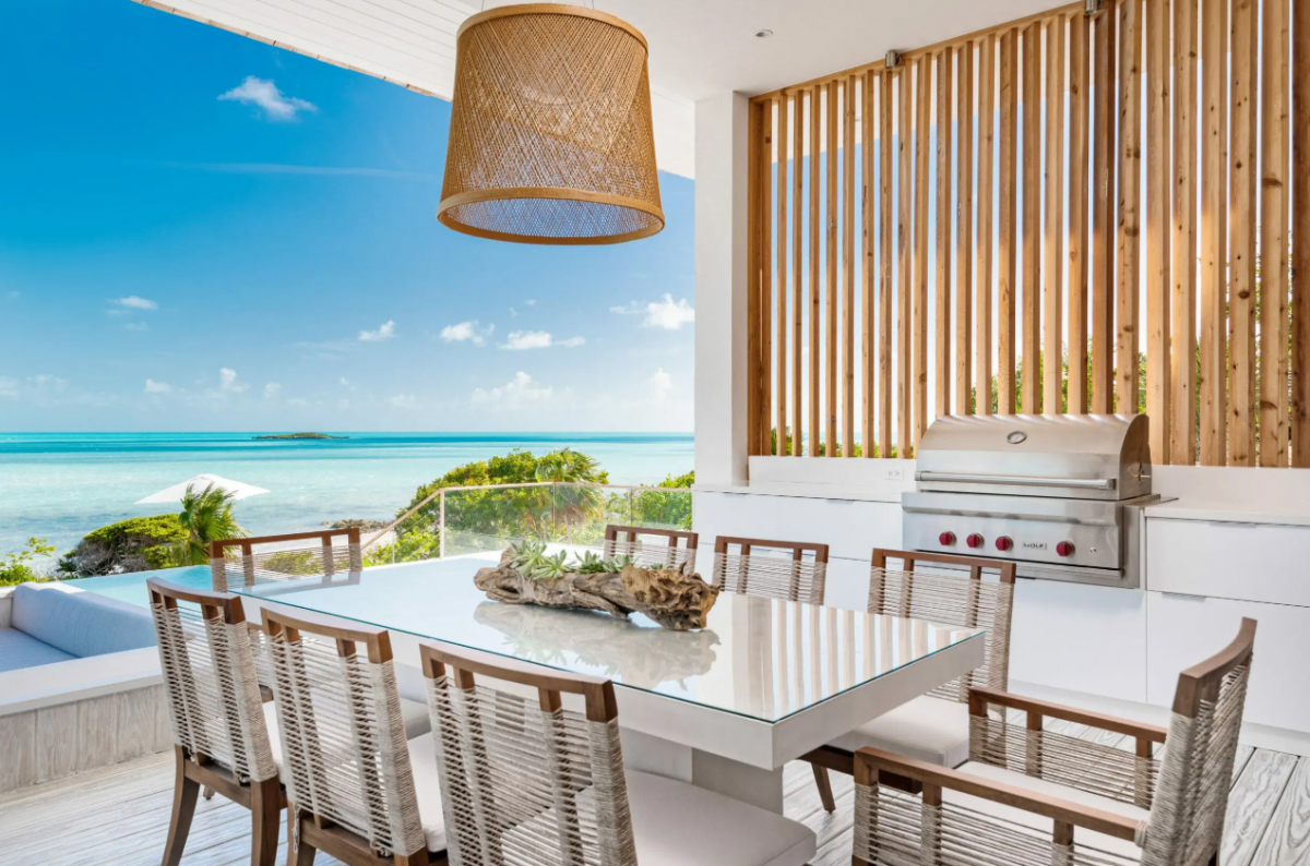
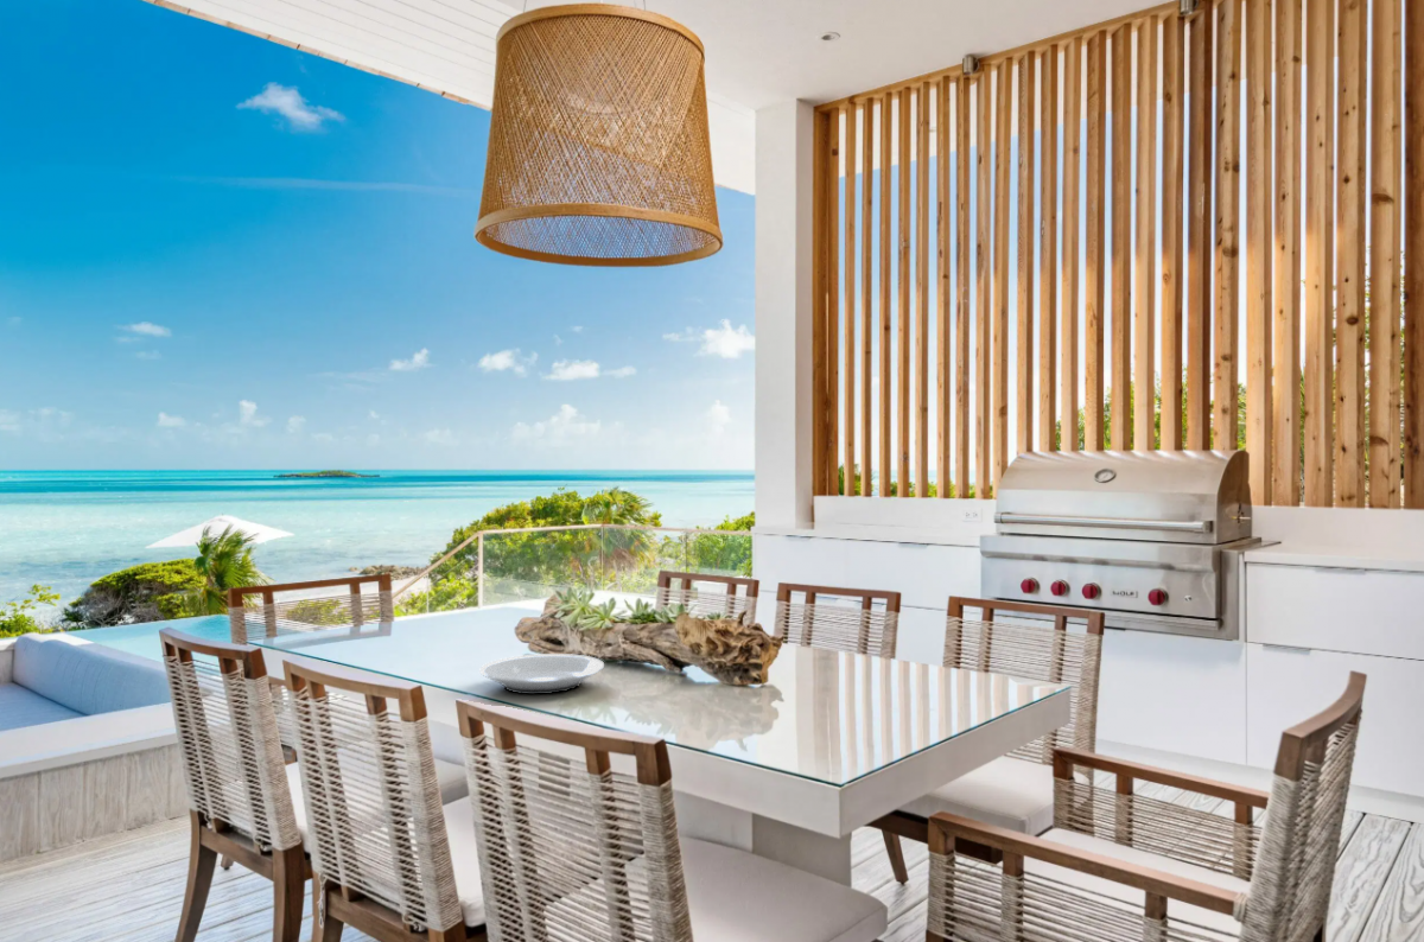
+ plate [478,653,605,695]
